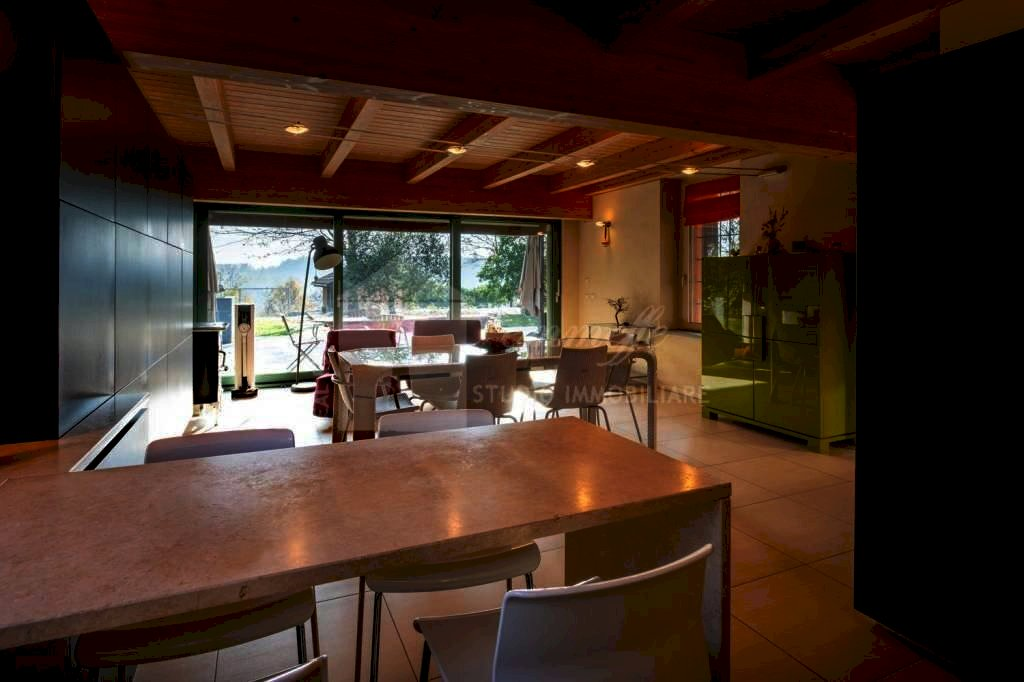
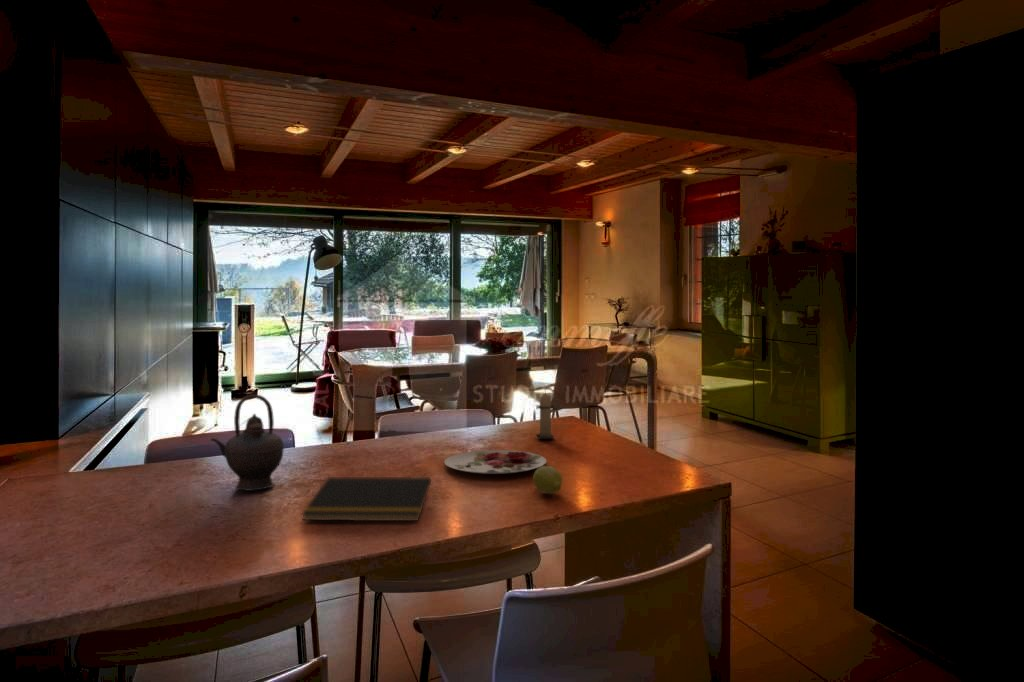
+ notepad [300,476,432,522]
+ candle [535,390,556,440]
+ fruit [532,465,563,495]
+ teapot [210,393,285,492]
+ plate [443,449,547,475]
